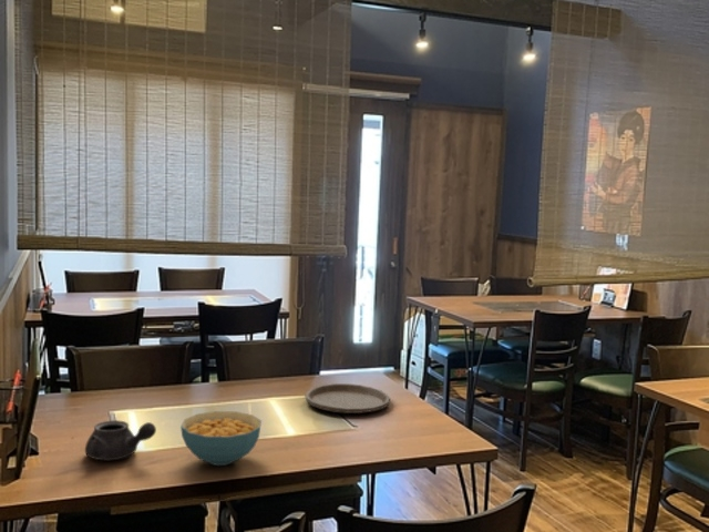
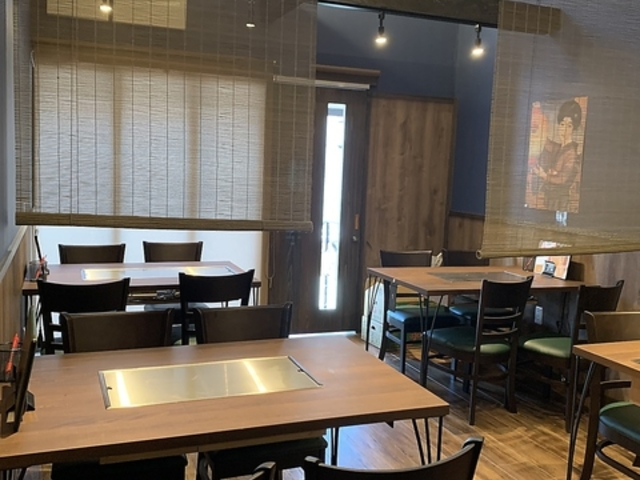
- teapot [84,419,157,461]
- cereal bowl [179,410,263,467]
- plate [304,382,391,415]
